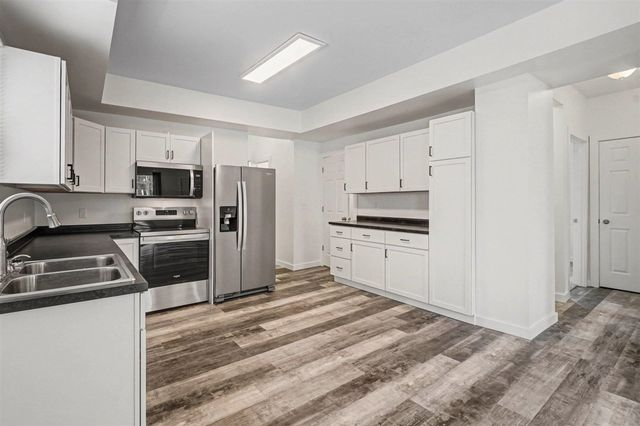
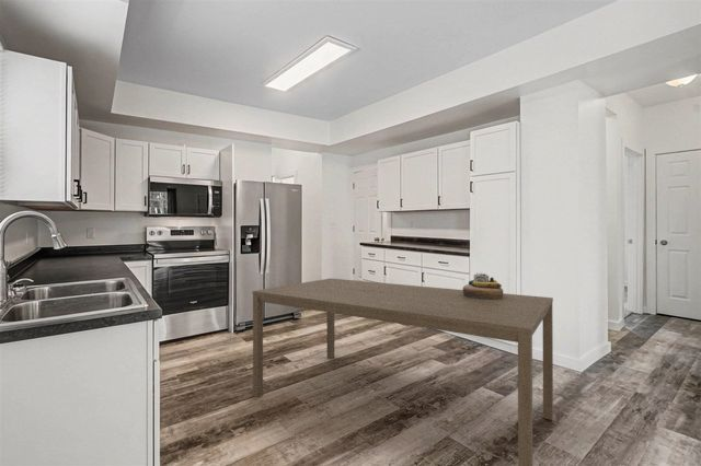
+ decorative bowl [462,272,504,299]
+ dining table [252,278,554,466]
